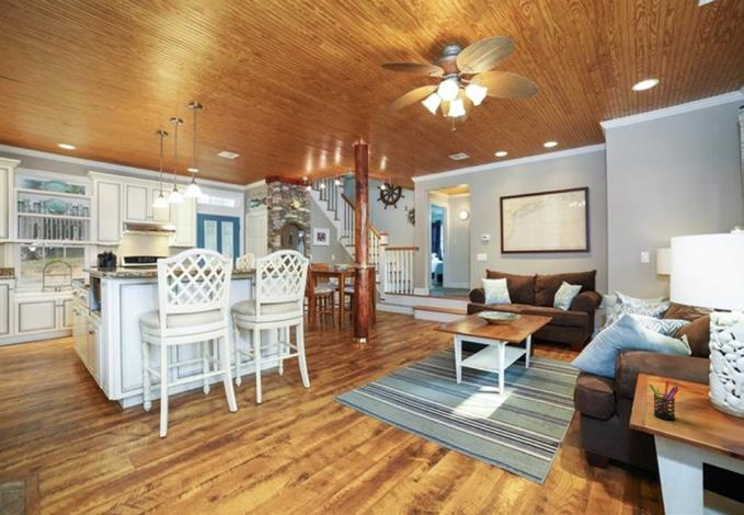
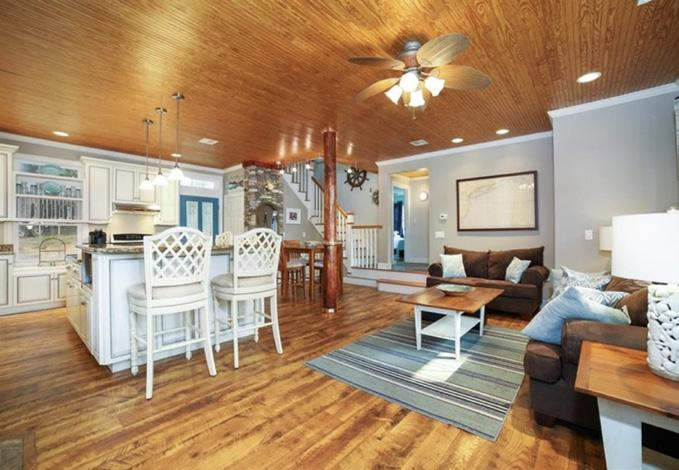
- pen holder [648,380,680,421]
